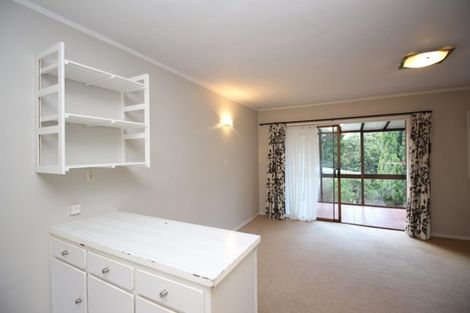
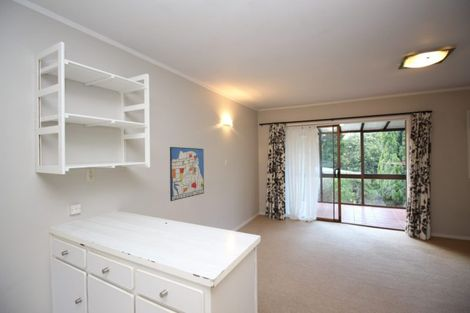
+ wall art [169,146,205,202]
